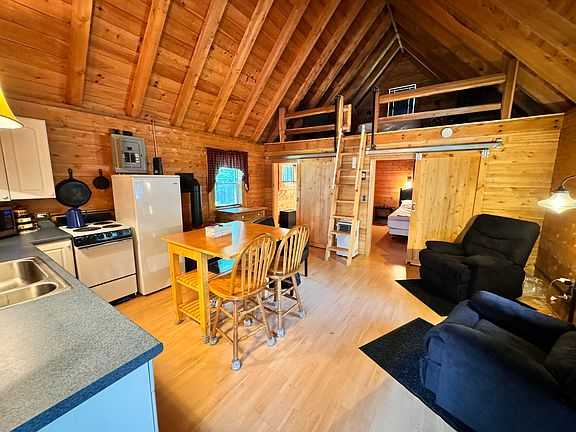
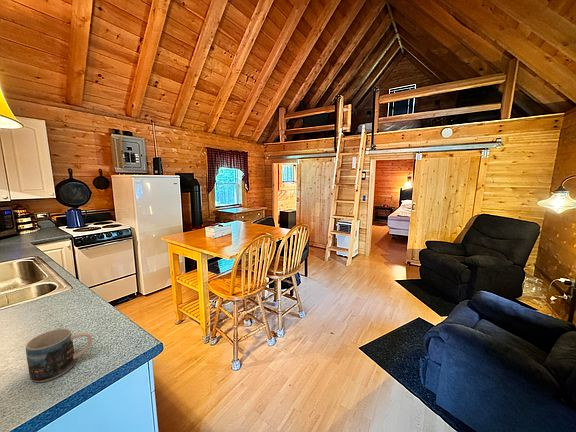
+ mug [25,328,93,383]
